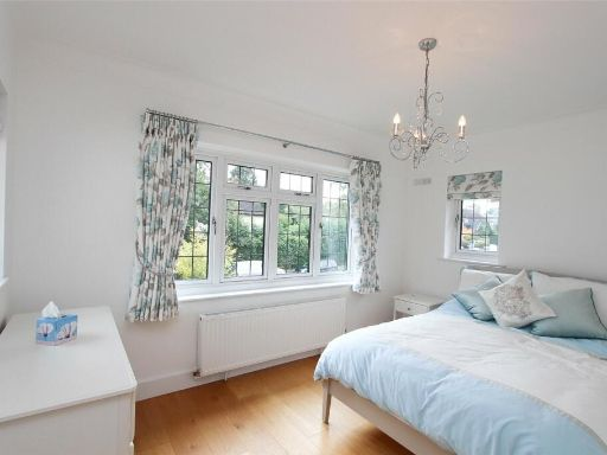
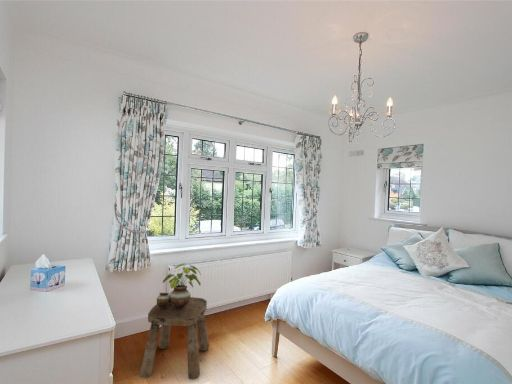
+ stool [139,296,210,381]
+ potted plant [156,262,202,309]
